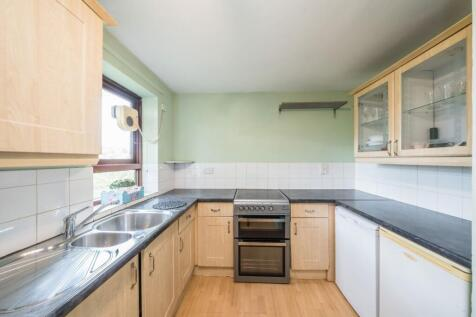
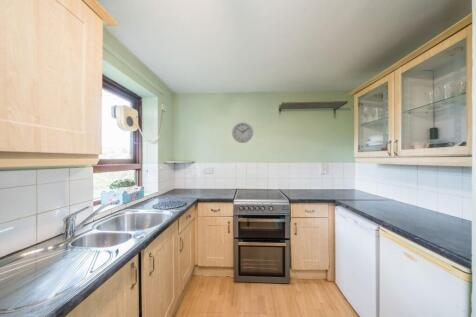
+ wall clock [231,121,254,144]
